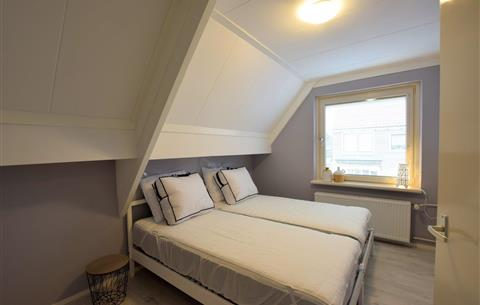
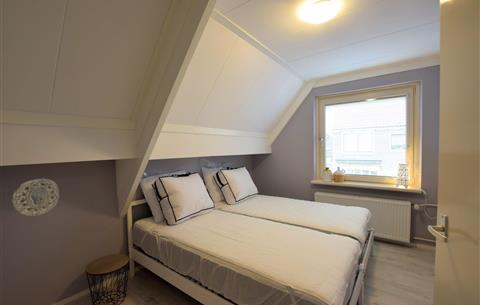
+ decorative plate [11,178,60,217]
